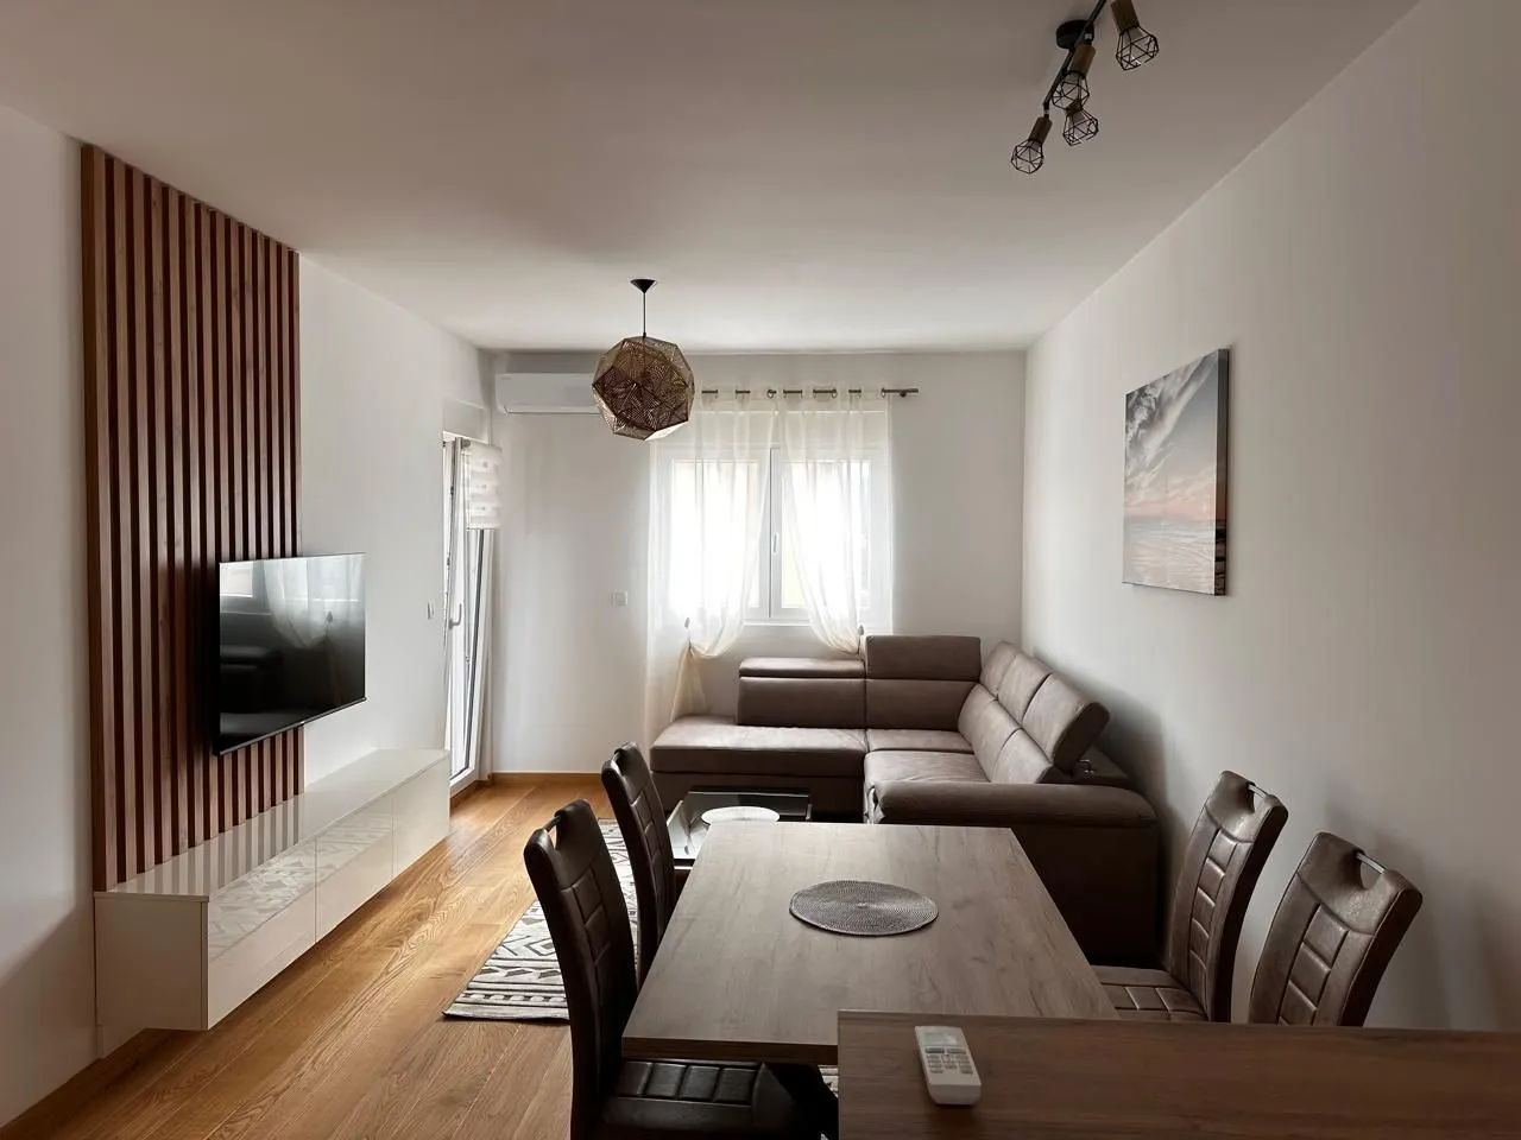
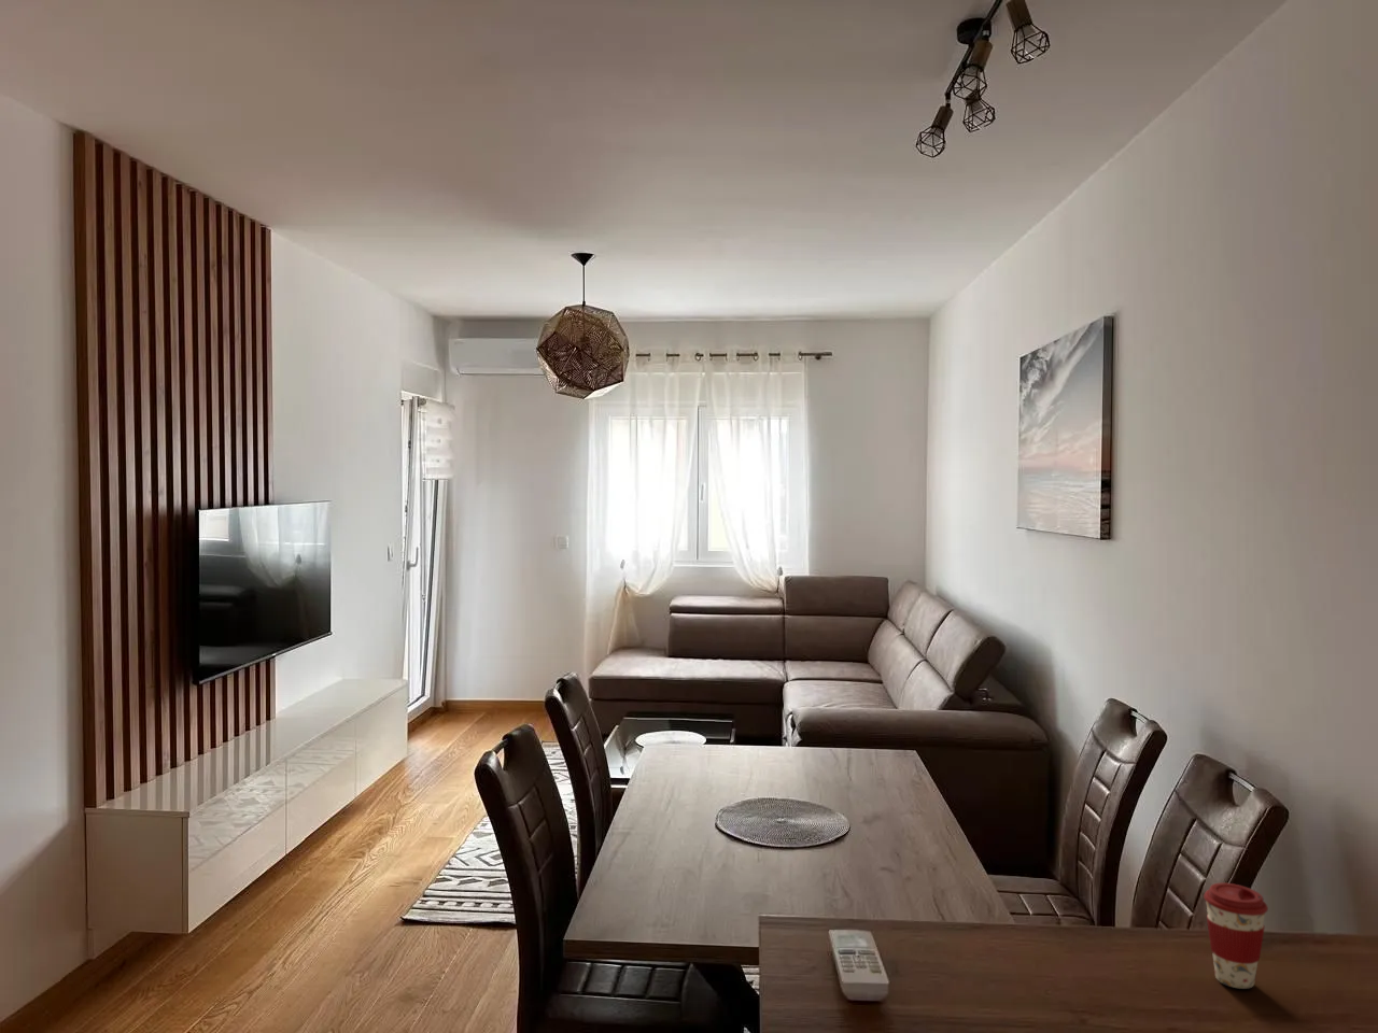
+ coffee cup [1202,882,1269,990]
